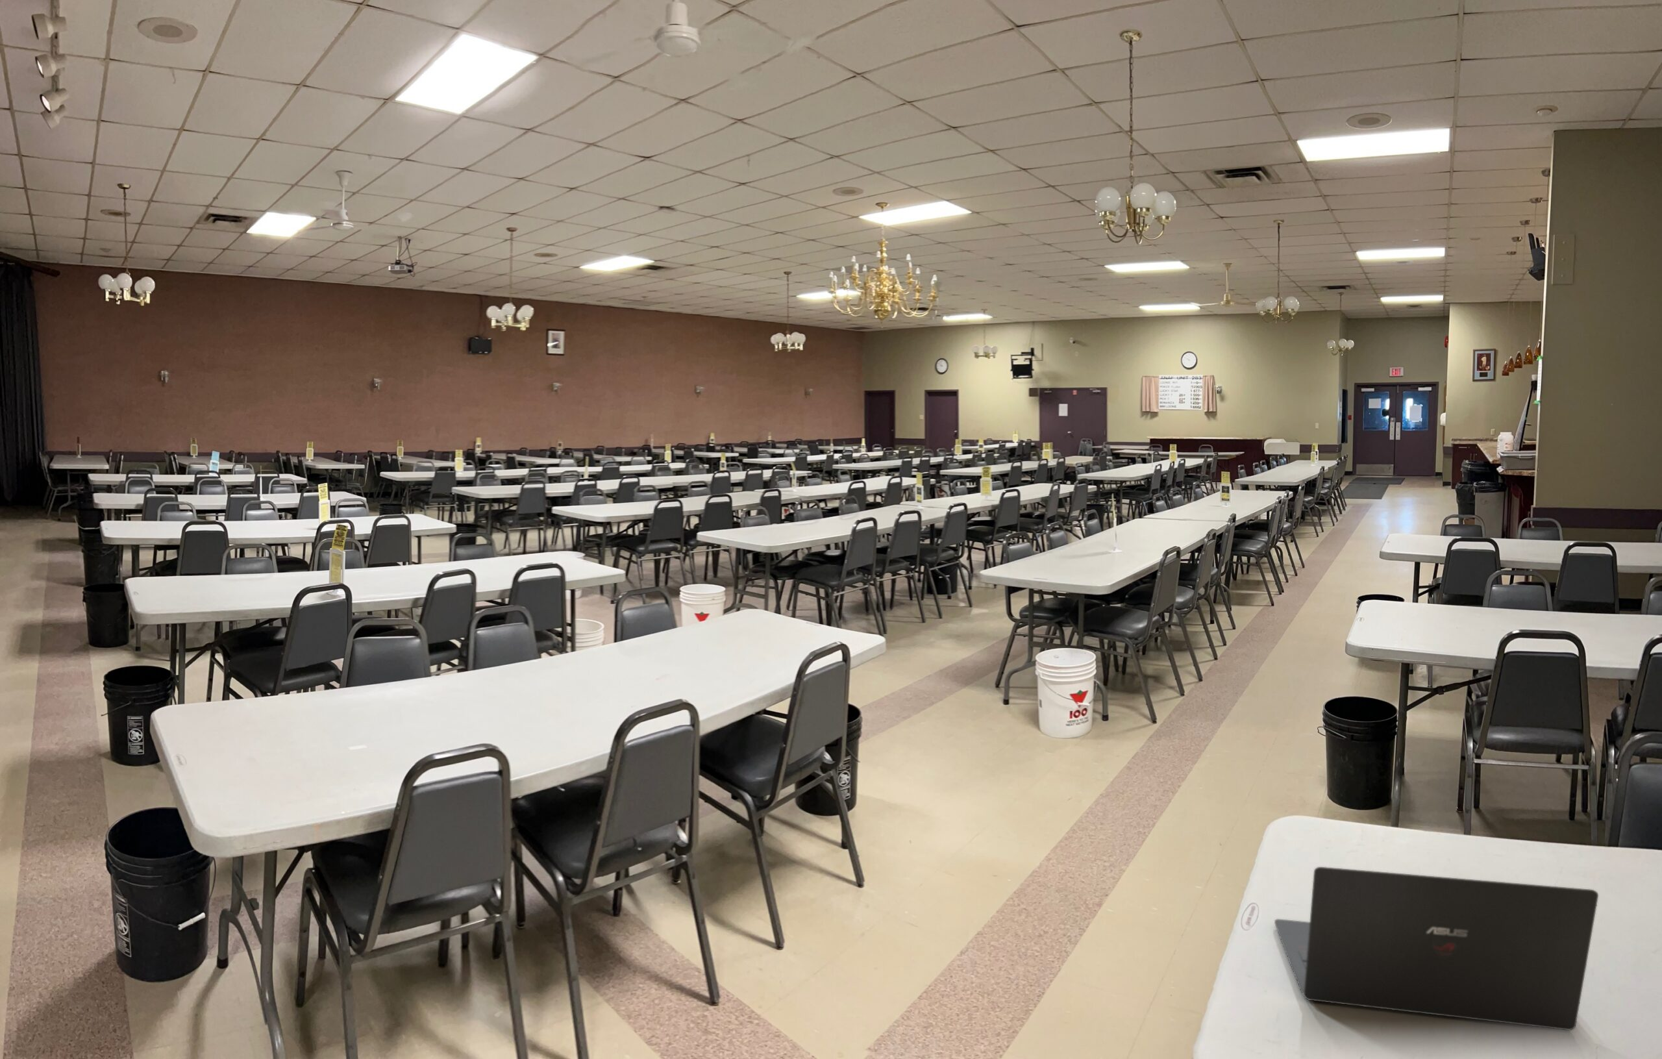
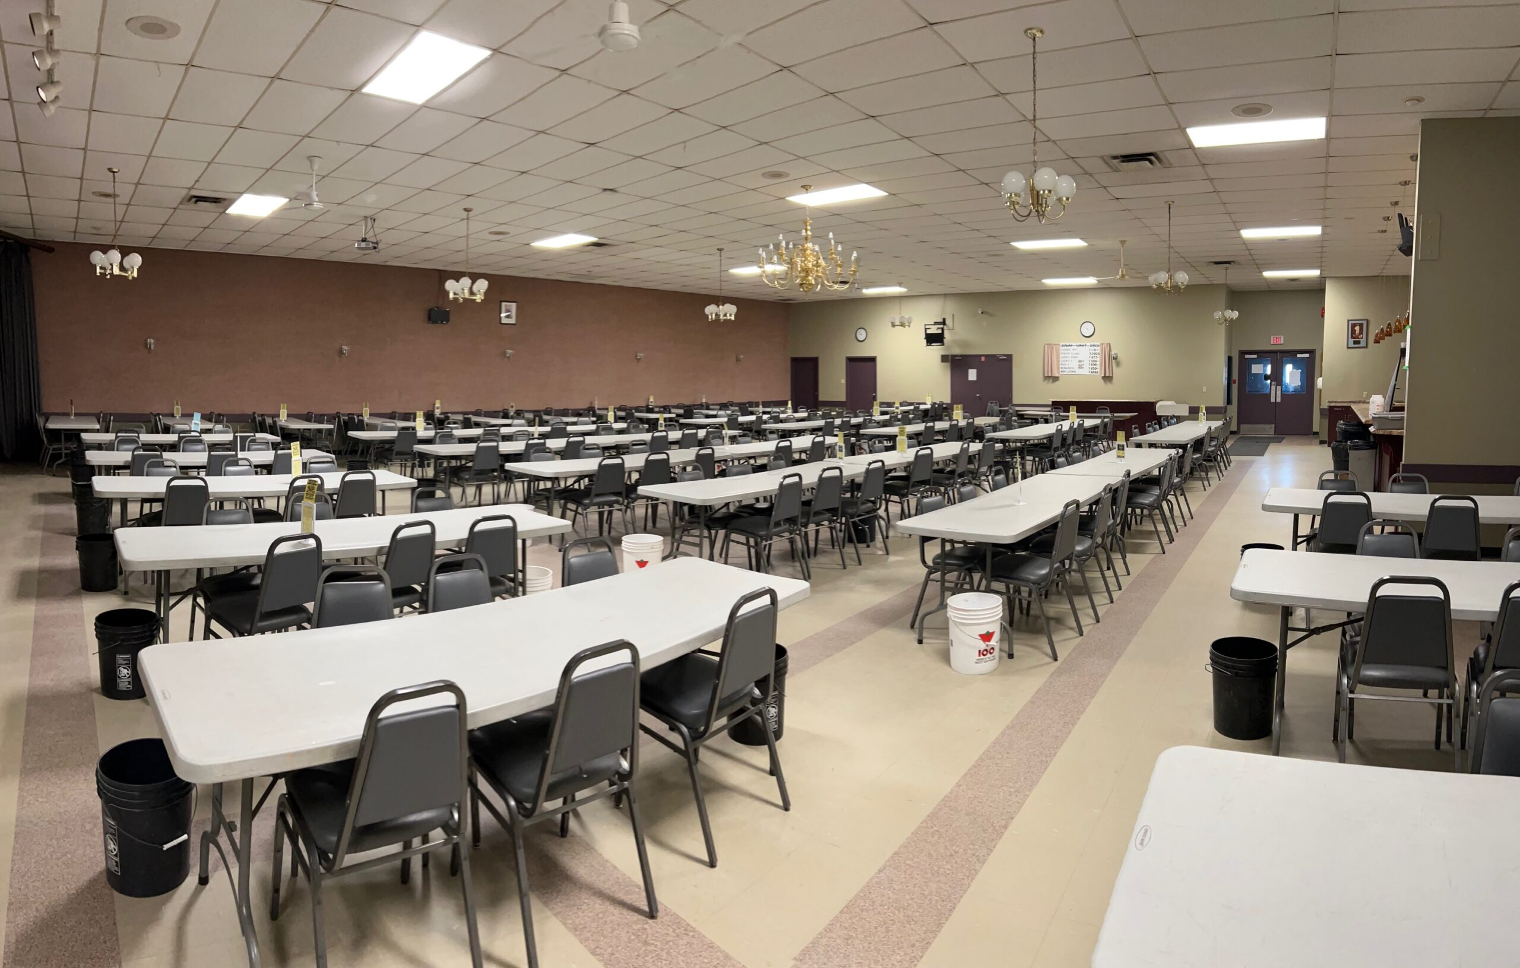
- laptop [1274,866,1599,1031]
